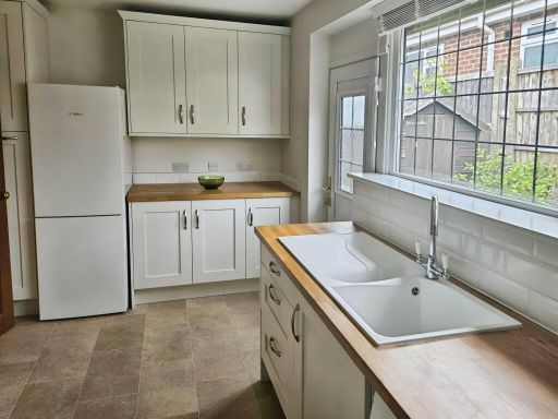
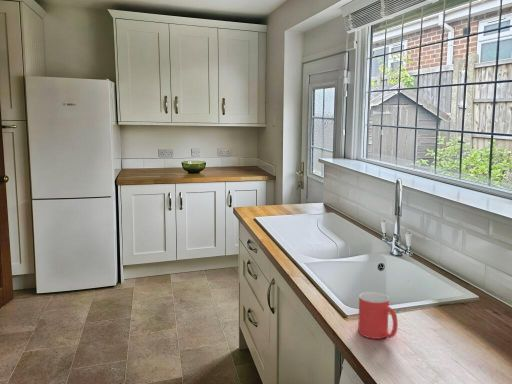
+ mug [357,291,399,340]
